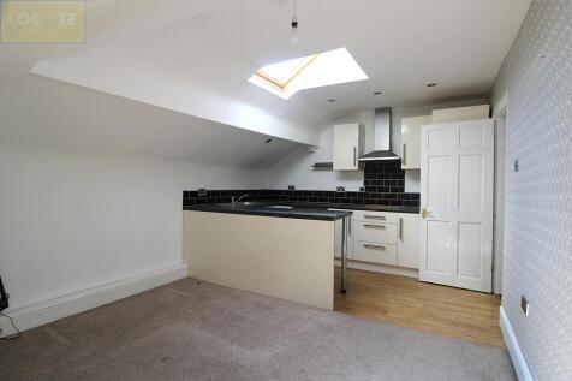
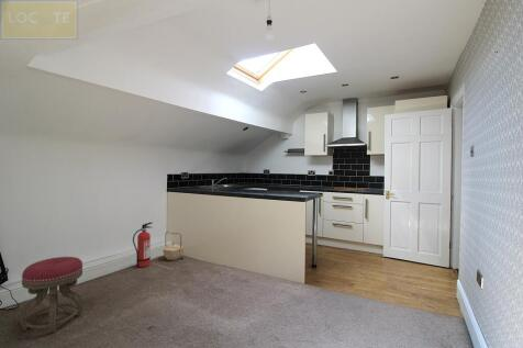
+ fire extinguisher [132,222,154,268]
+ stool [19,256,85,335]
+ basket [163,231,183,261]
